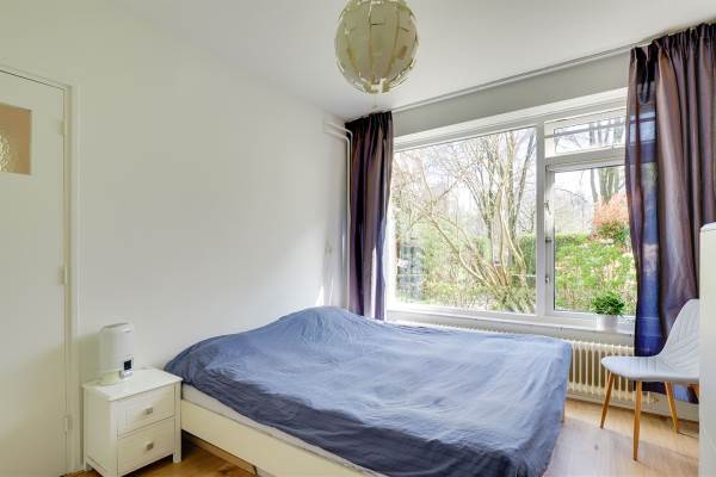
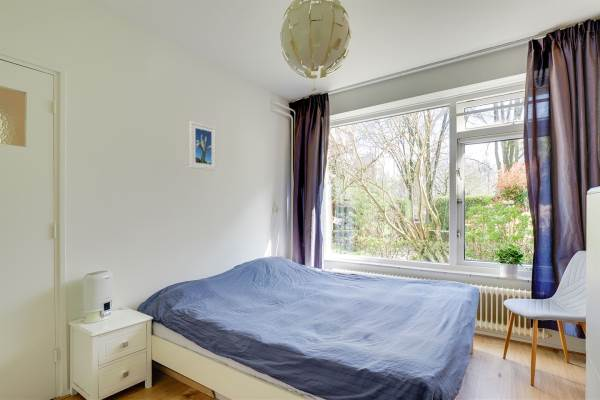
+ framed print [188,120,217,171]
